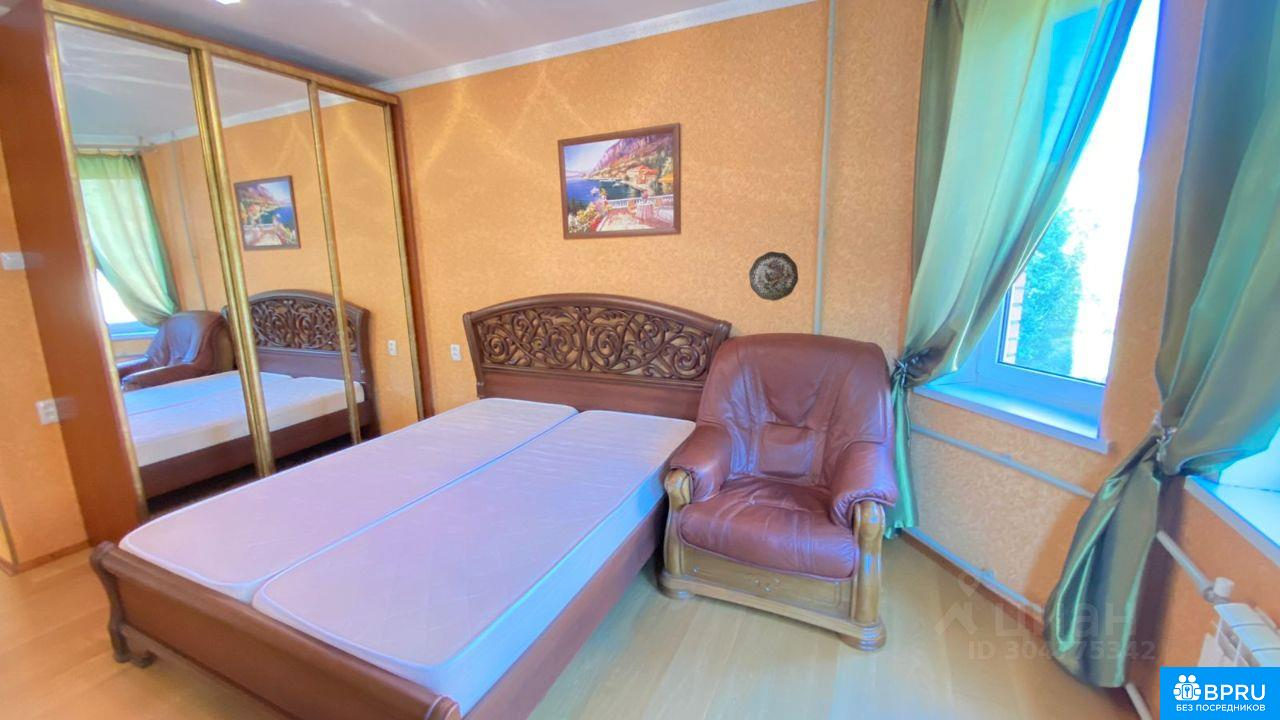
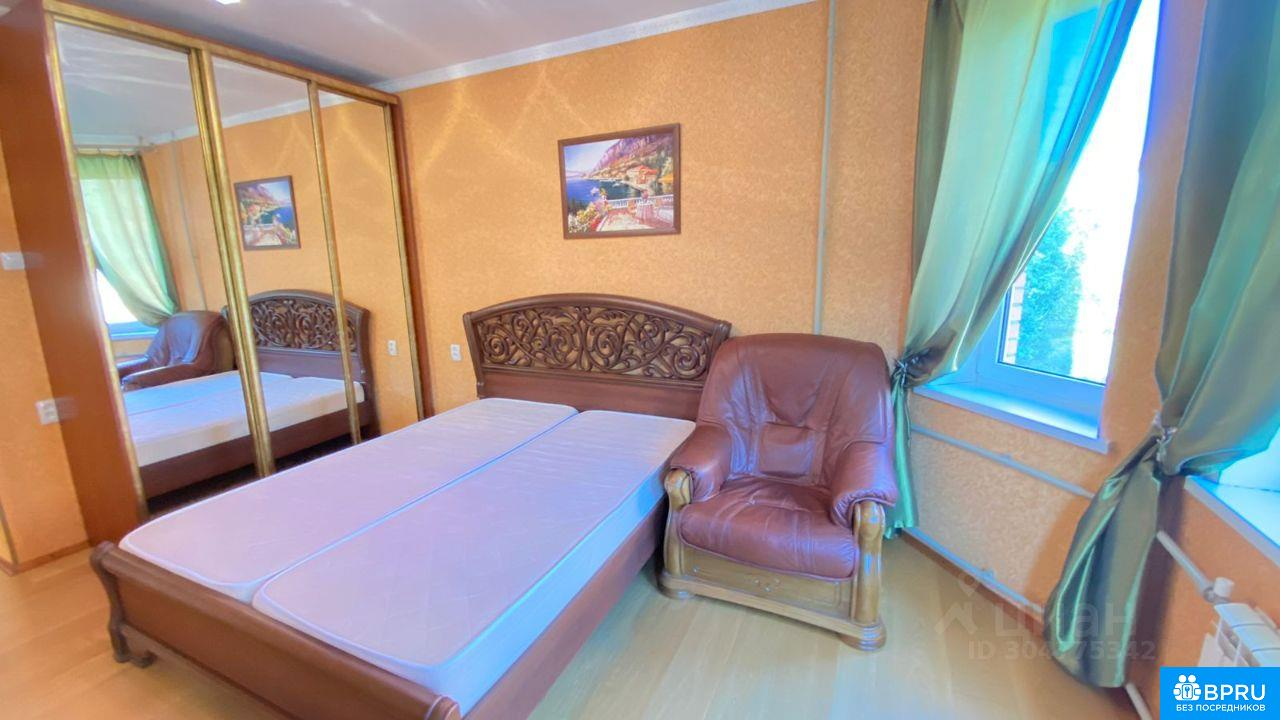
- decorative plate [748,251,799,302]
